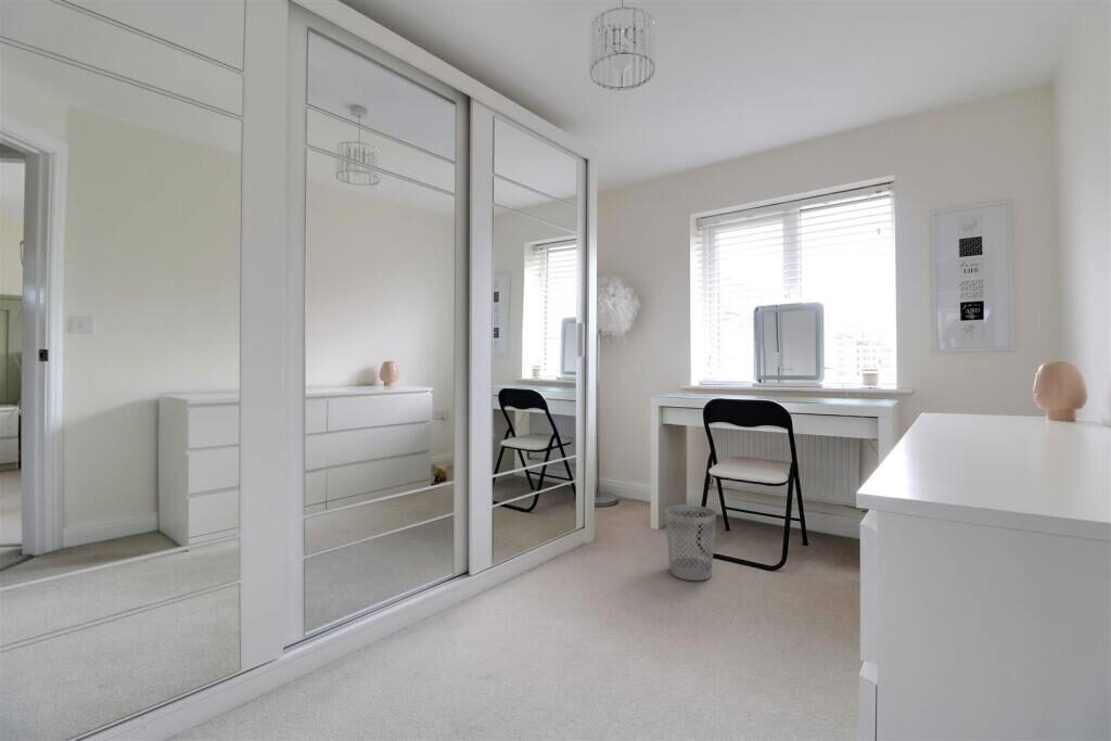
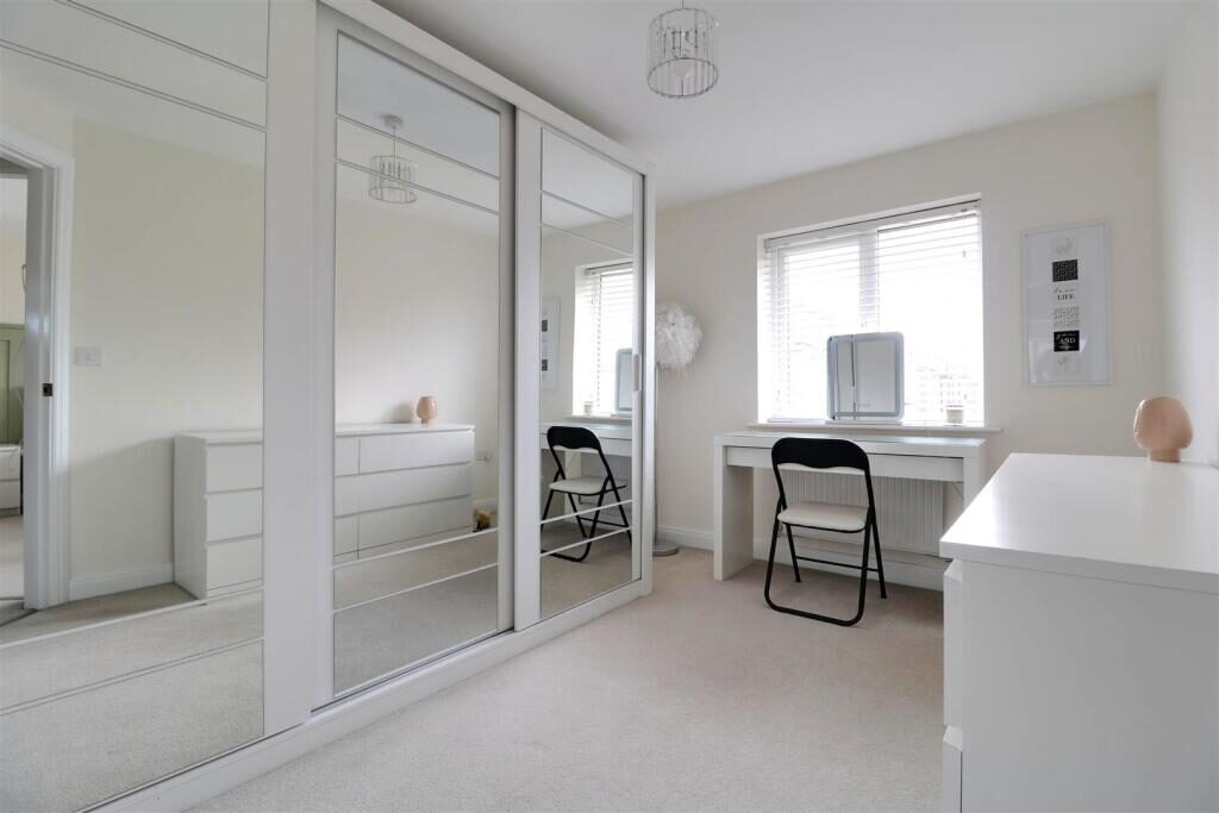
- wastebasket [664,503,717,582]
